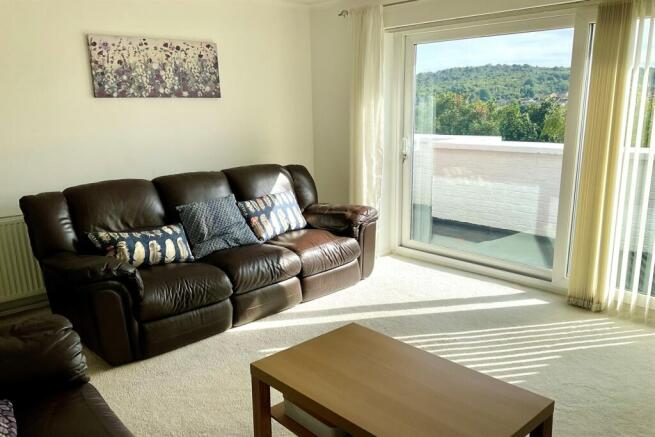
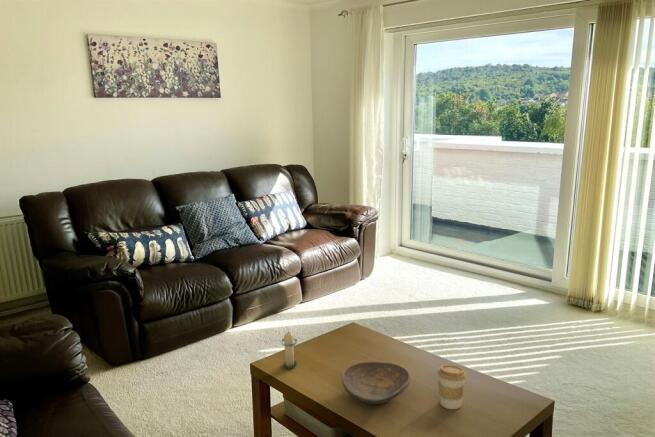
+ candle [280,329,299,369]
+ decorative bowl [341,361,411,405]
+ coffee cup [436,364,467,410]
